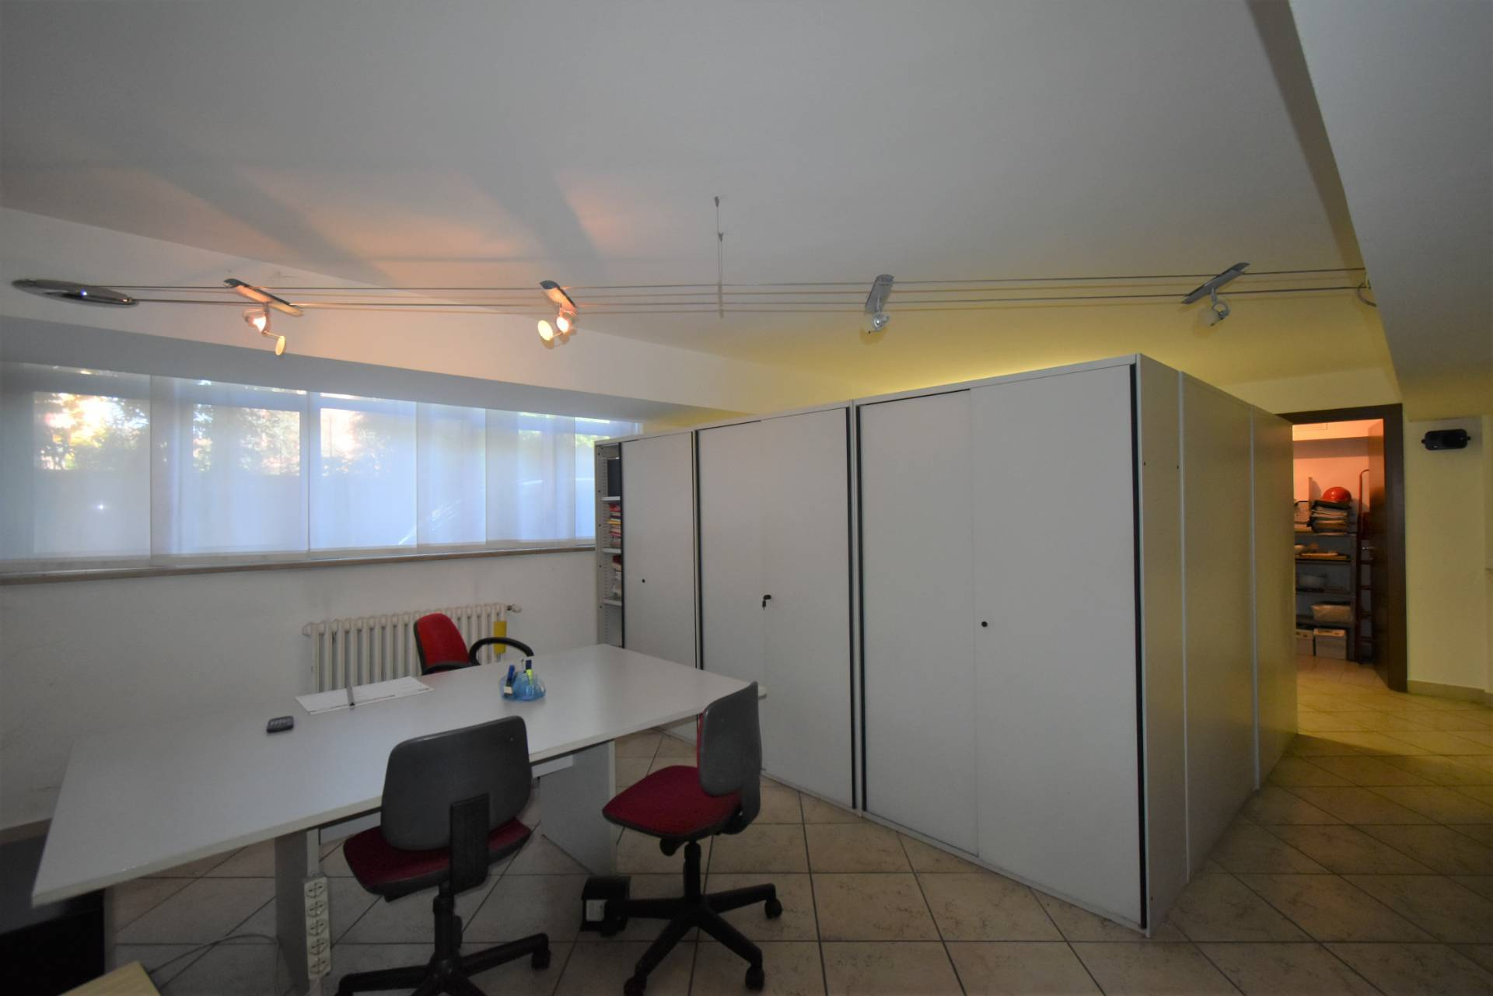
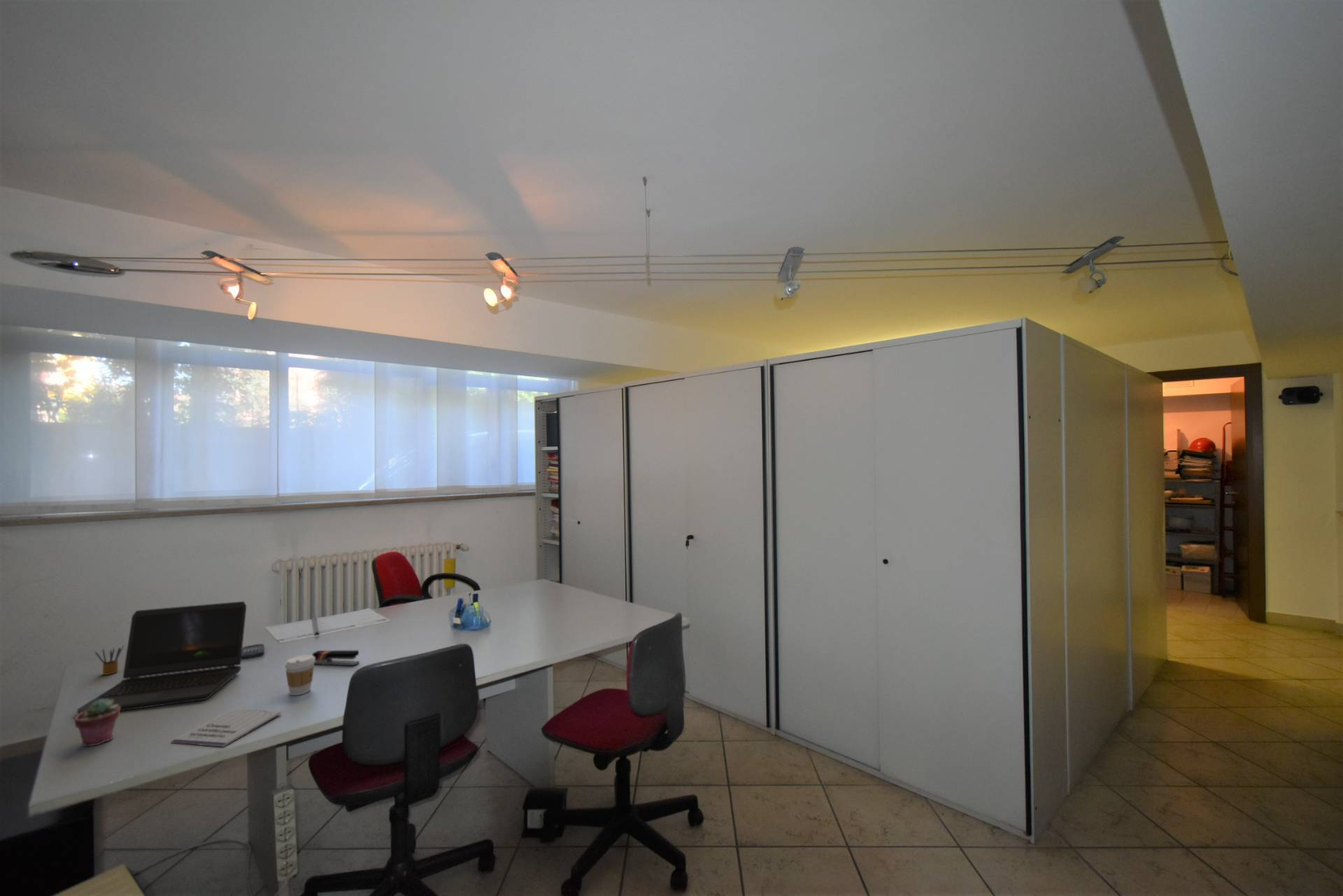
+ stapler [312,650,360,667]
+ potted succulent [74,699,121,747]
+ pencil box [94,645,125,676]
+ coffee cup [284,654,315,696]
+ notebook [170,708,283,748]
+ laptop computer [76,601,248,714]
